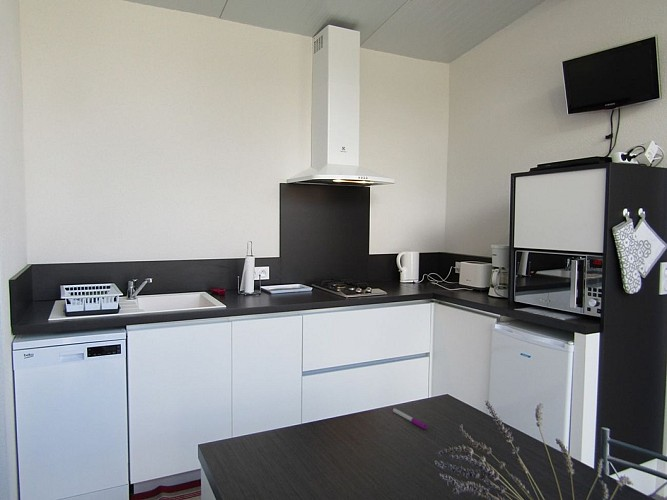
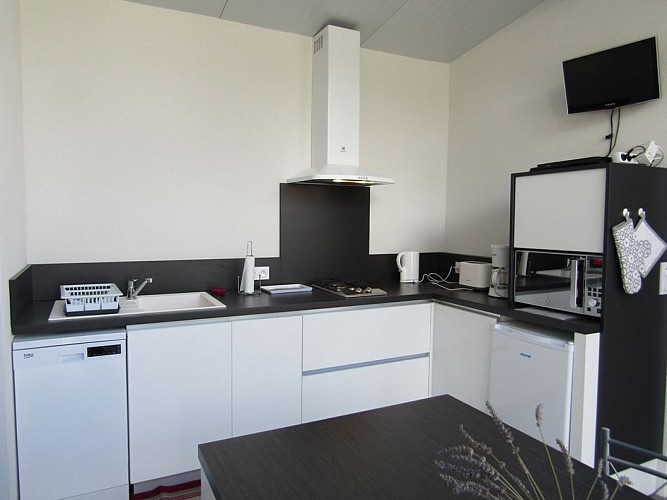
- pen [391,407,428,430]
